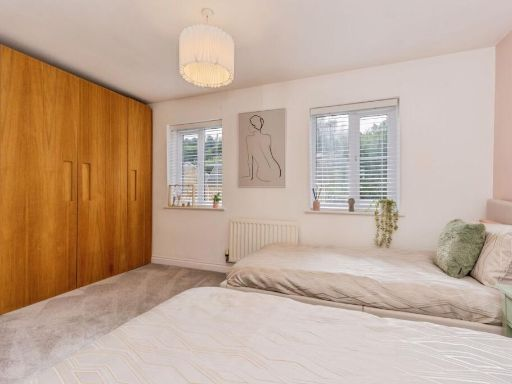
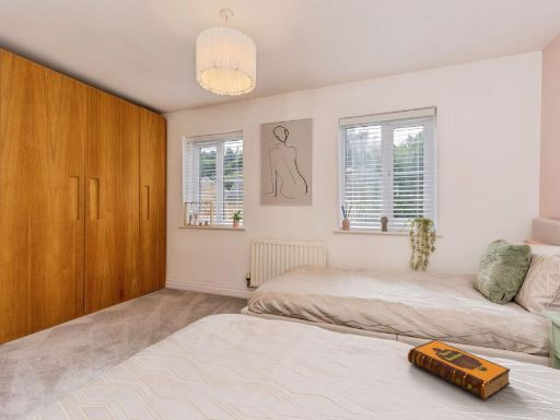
+ hardback book [407,339,512,401]
